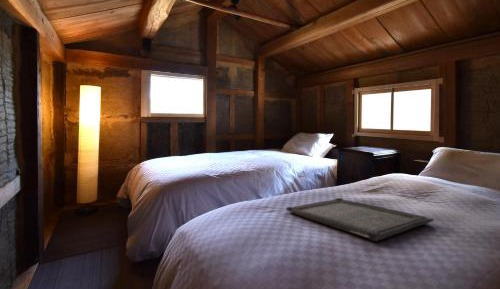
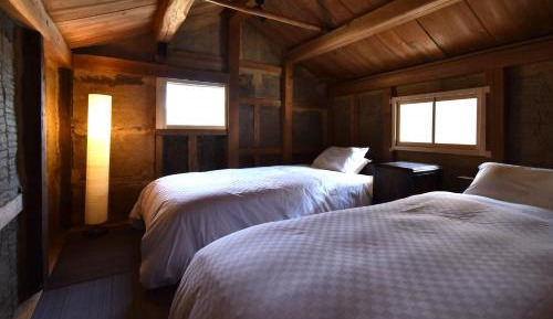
- serving tray [285,197,435,243]
